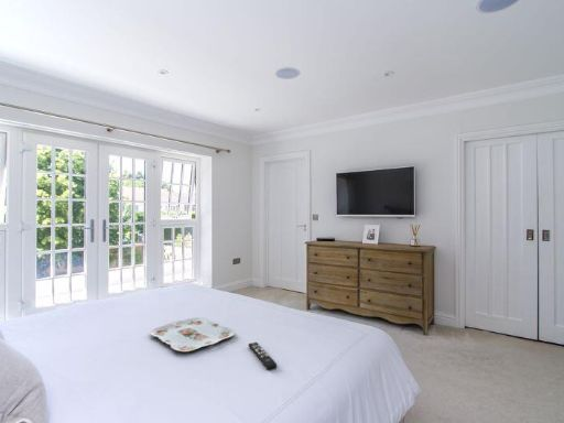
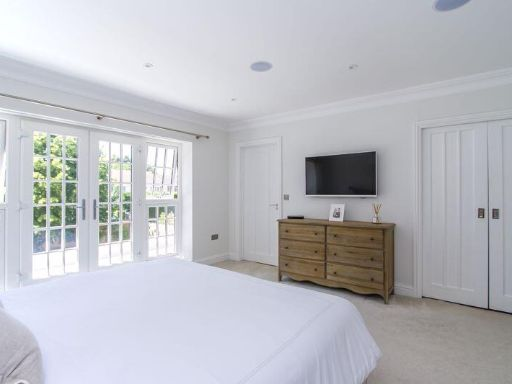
- remote control [248,341,278,371]
- serving tray [149,316,236,352]
